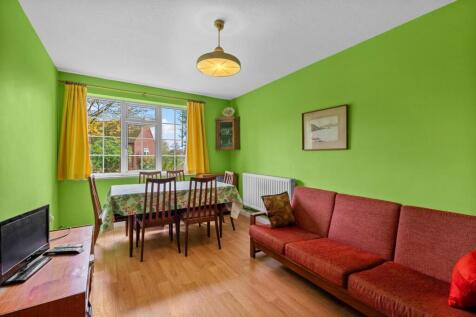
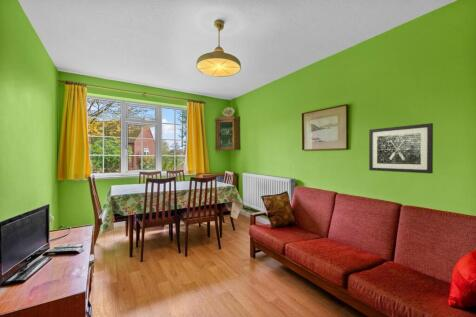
+ wall art [368,122,434,174]
